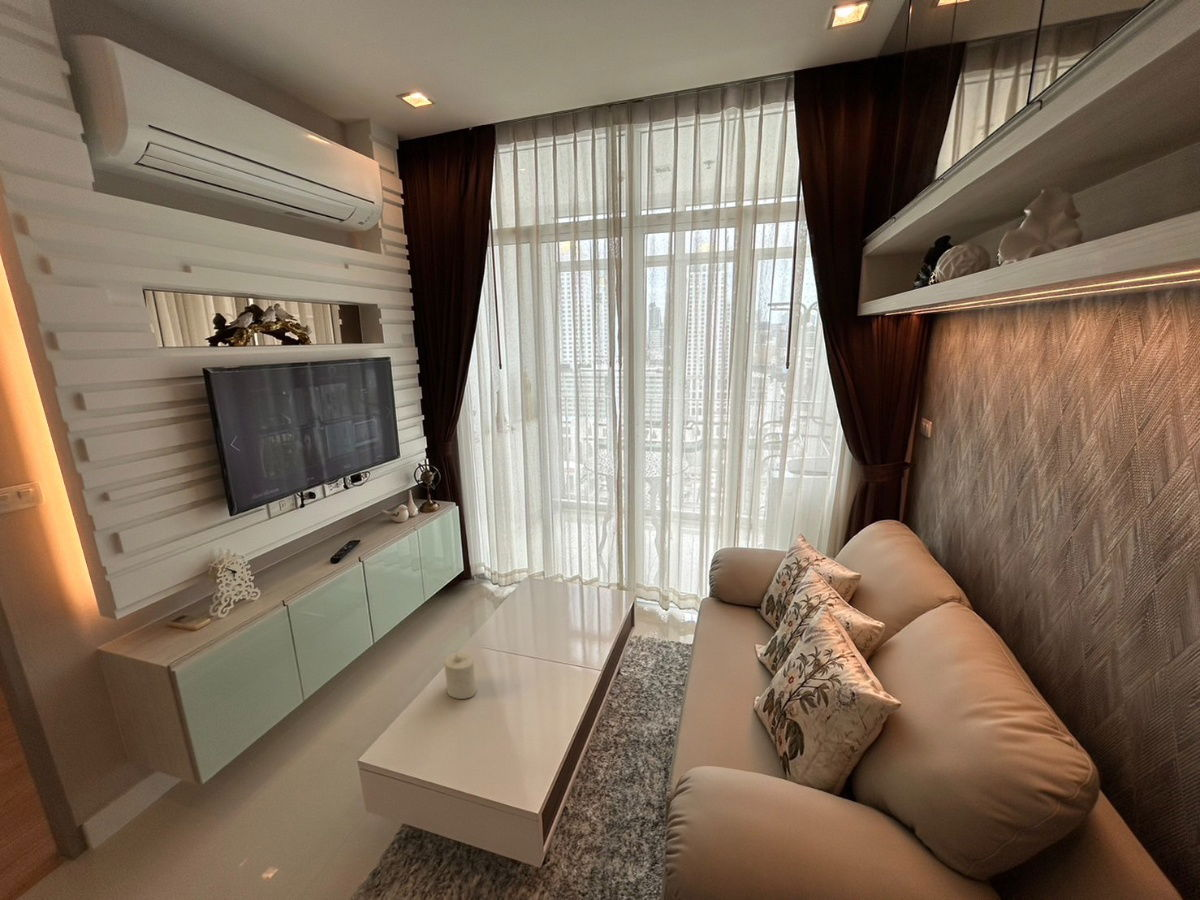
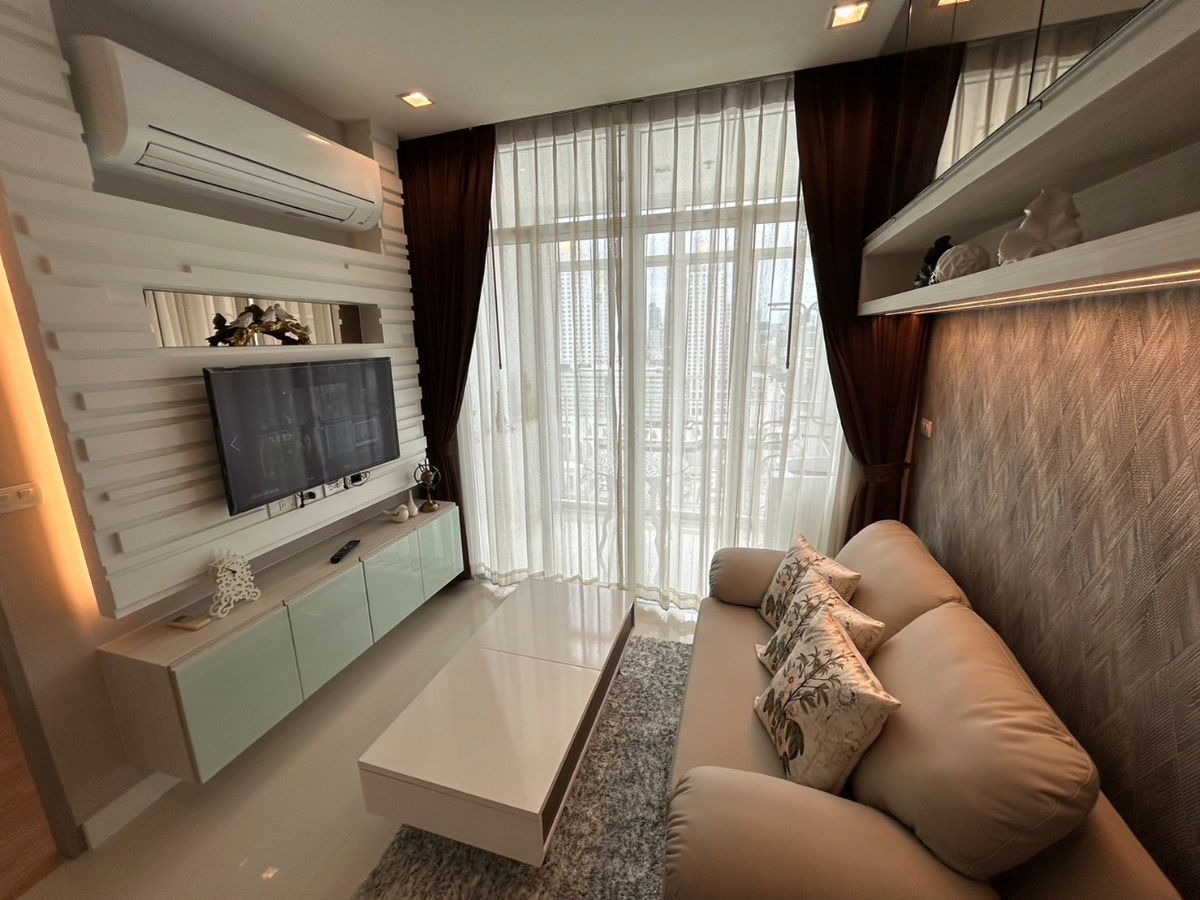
- candle [443,651,478,700]
